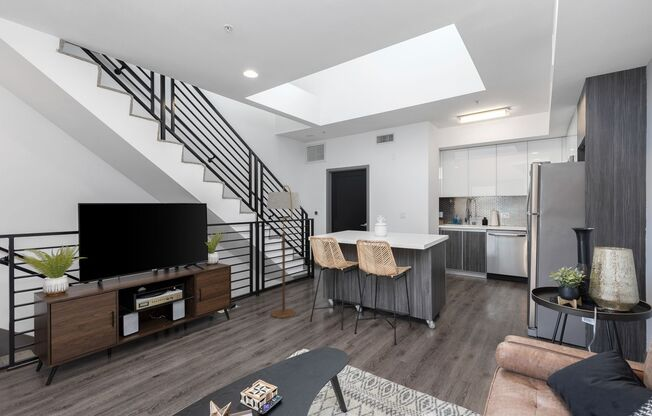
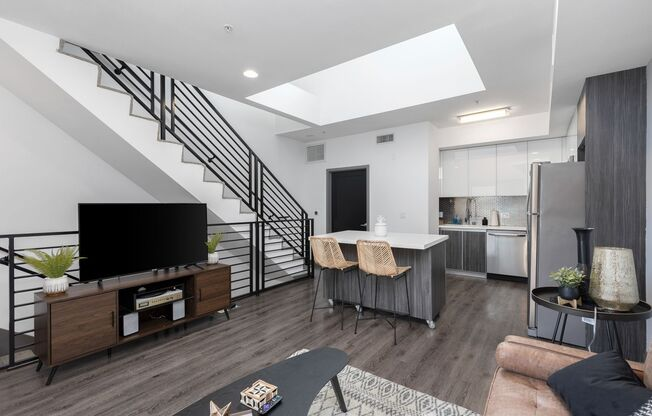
- floor lamp [266,185,301,319]
